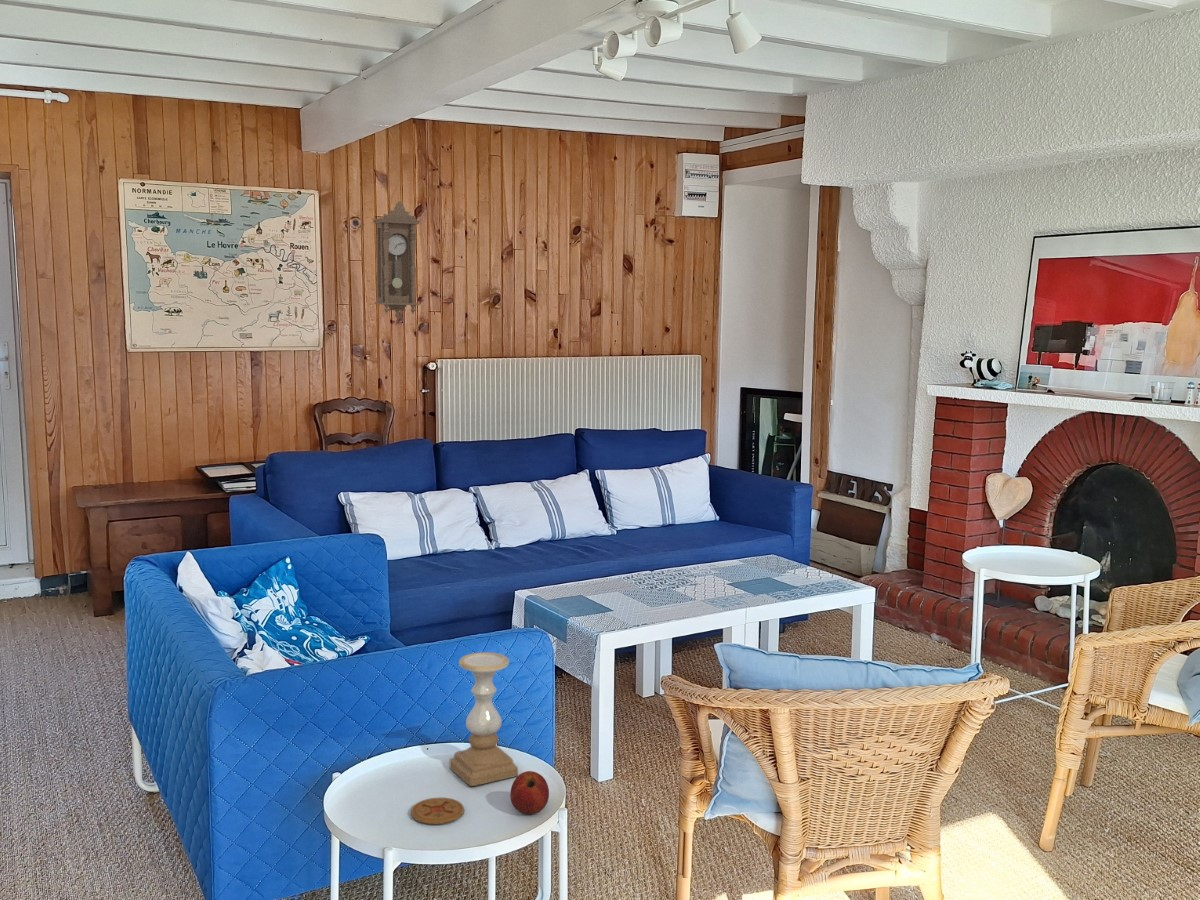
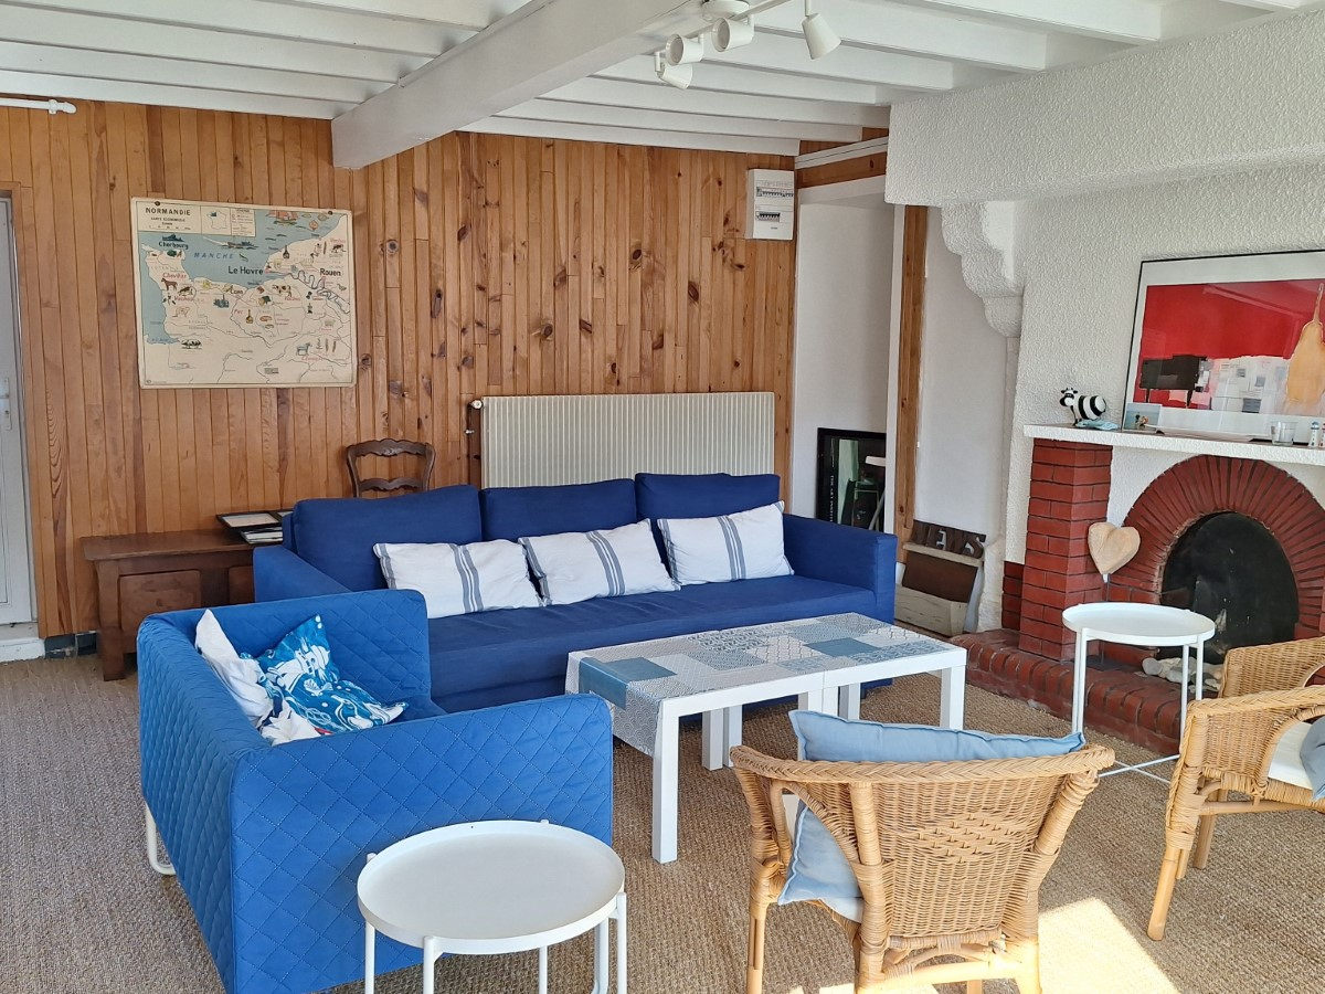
- candle holder [448,651,519,787]
- pendulum clock [372,200,421,319]
- coaster [410,797,465,825]
- apple [509,770,550,815]
